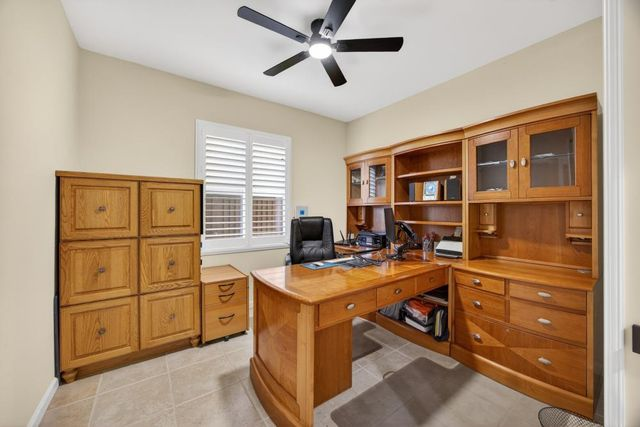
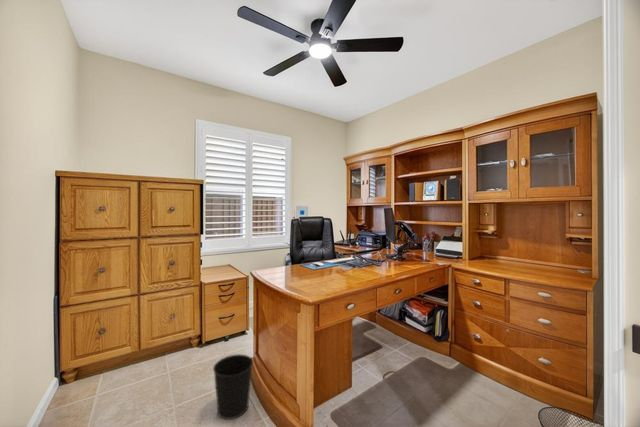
+ wastebasket [212,353,254,420]
